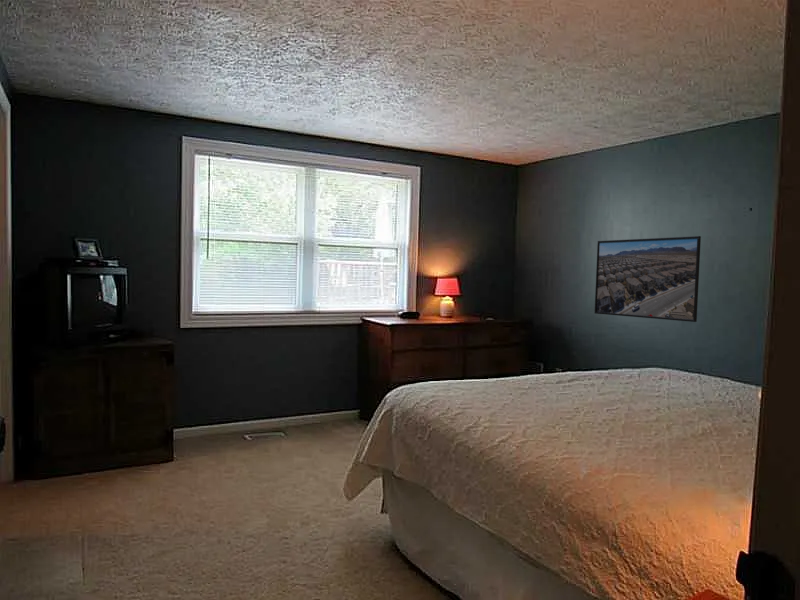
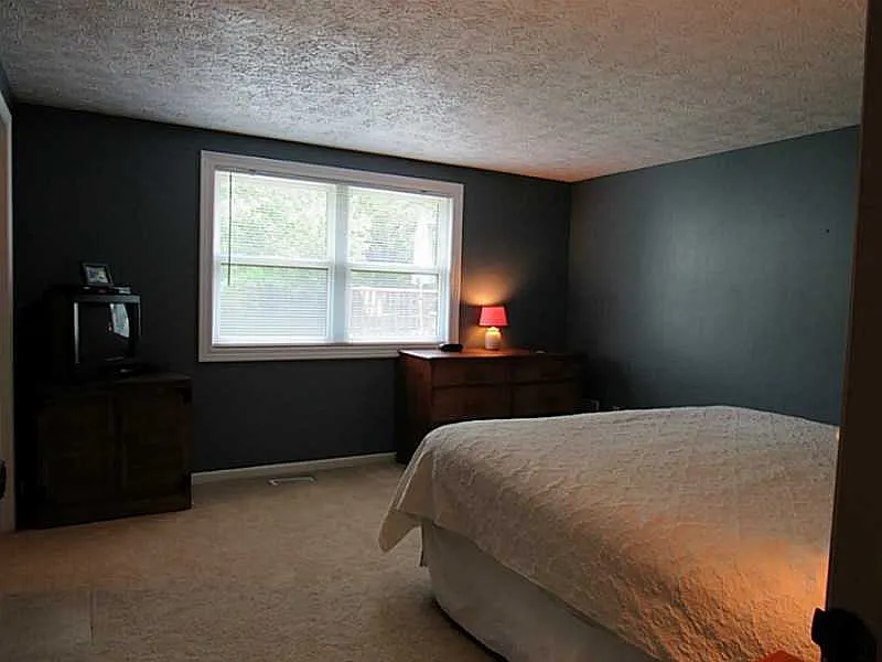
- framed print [594,235,702,323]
